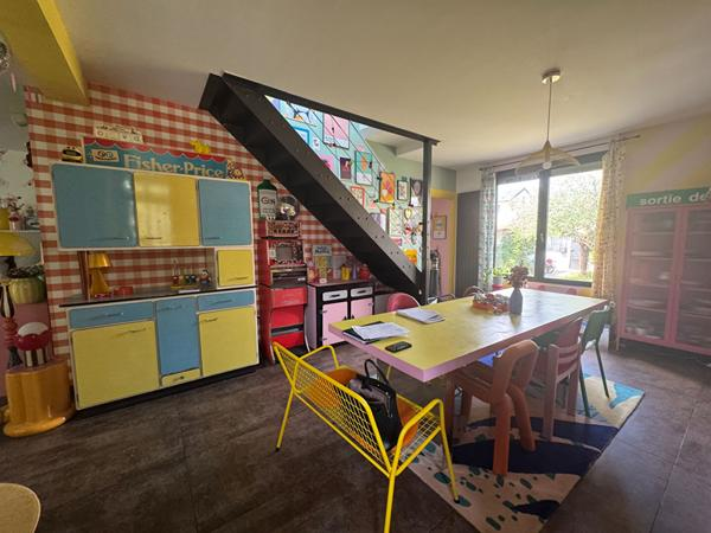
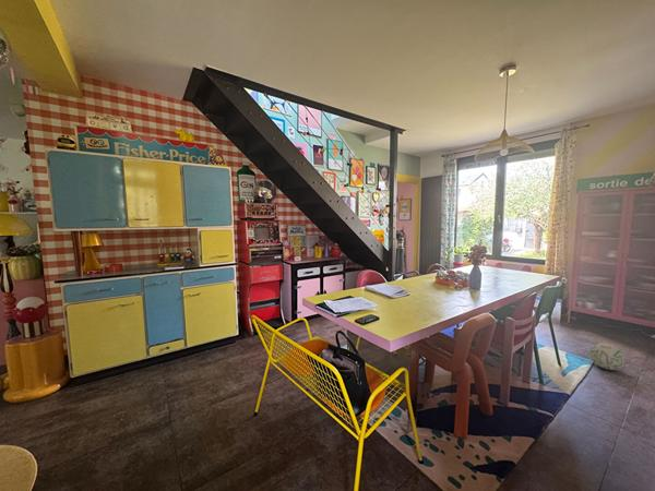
+ ball [588,342,626,371]
